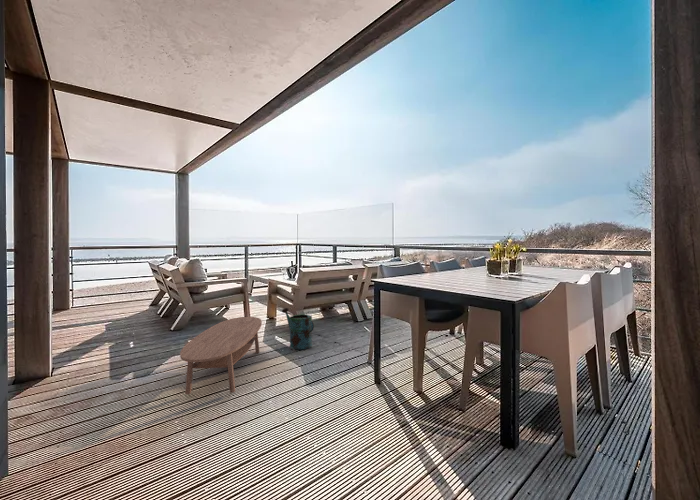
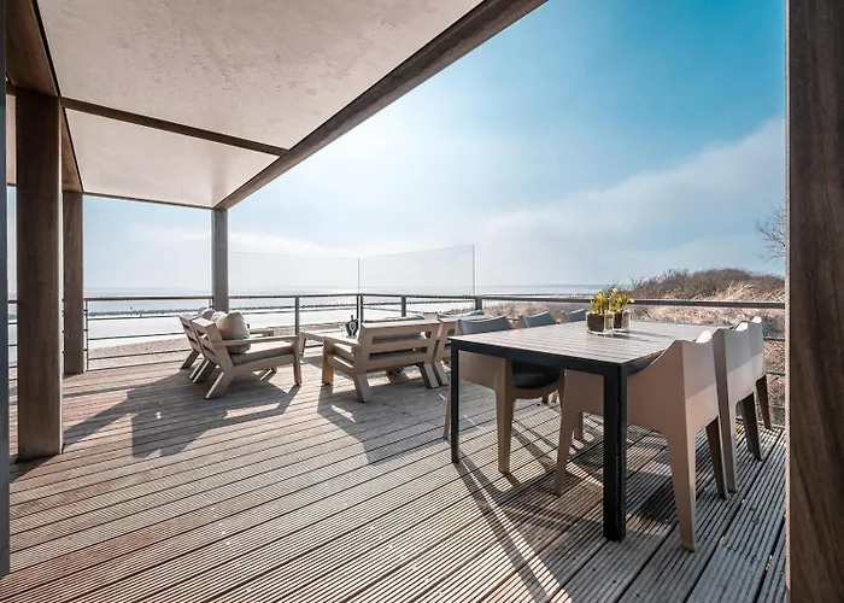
- watering can [281,307,315,350]
- coffee table [179,316,263,395]
